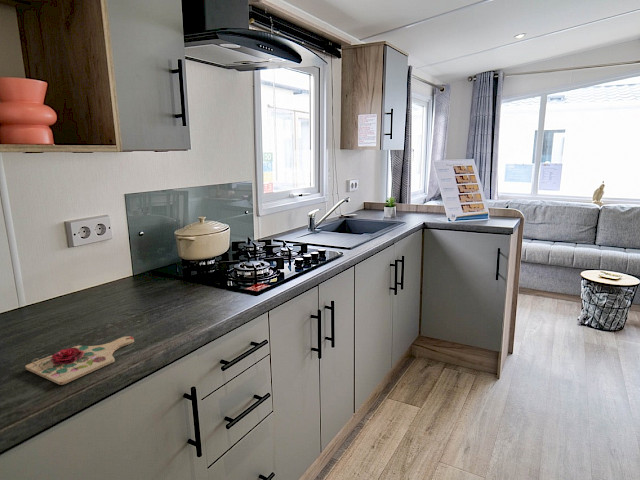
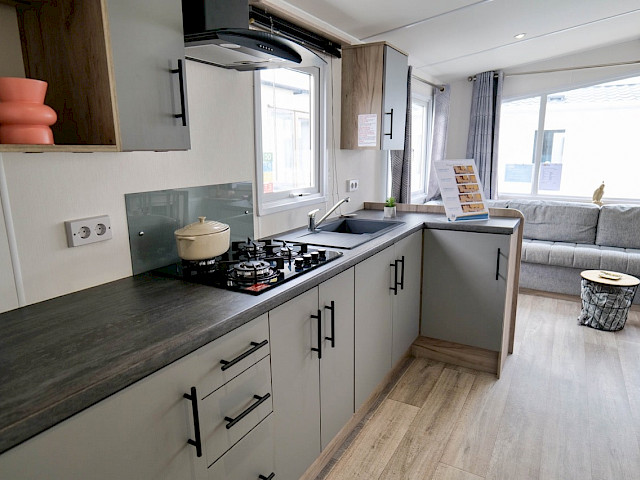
- cutting board [25,335,135,386]
